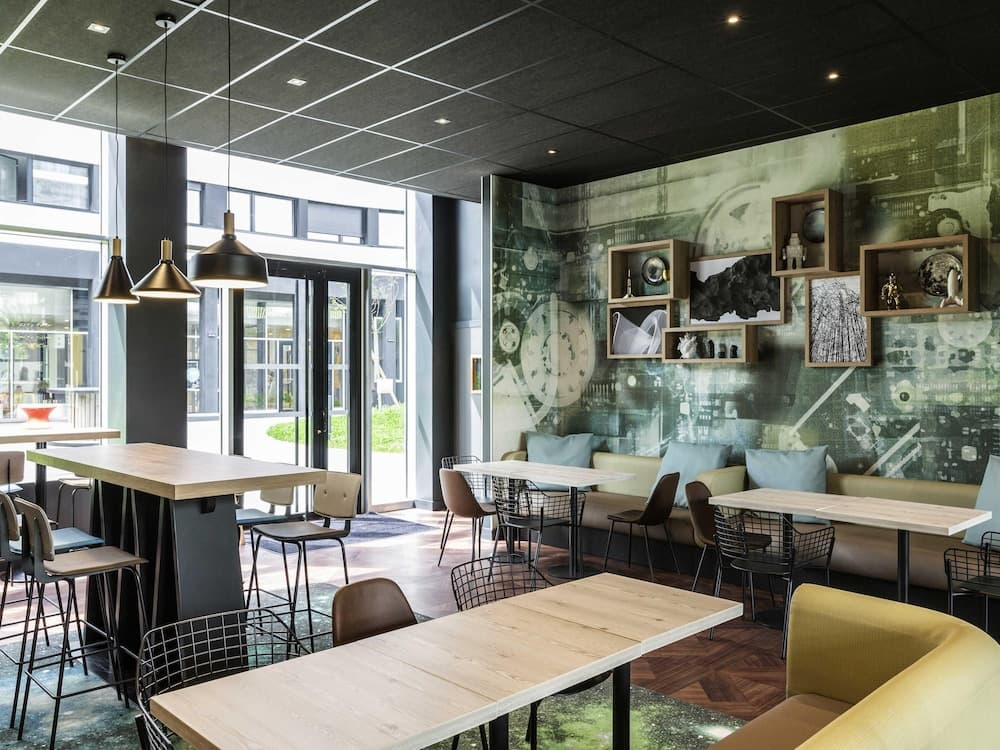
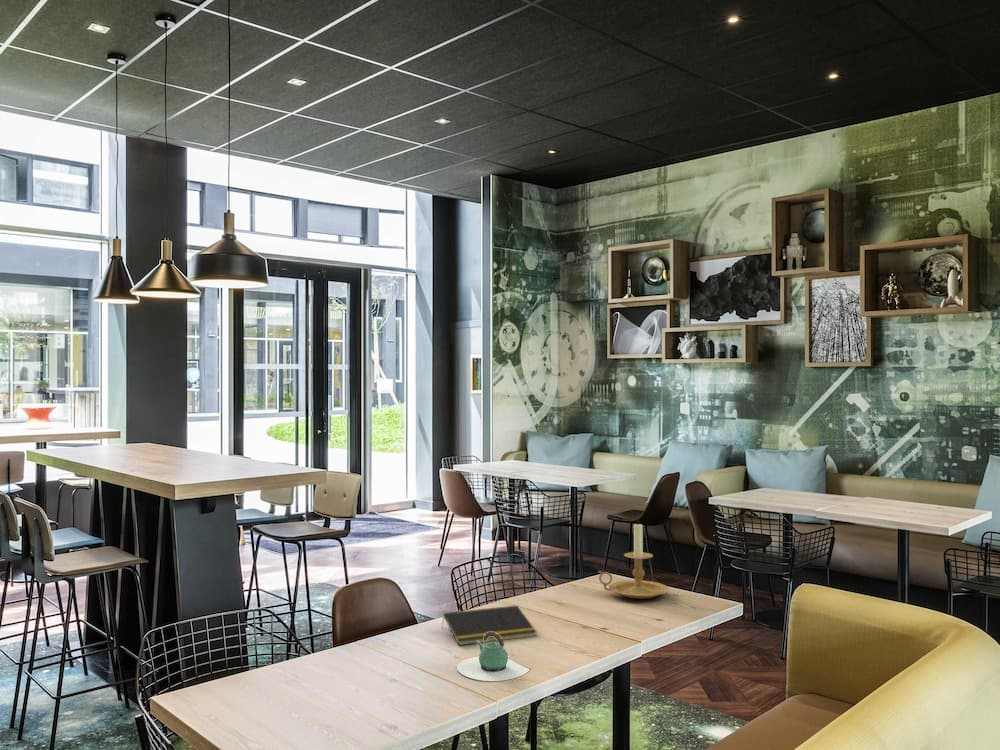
+ notepad [441,604,538,646]
+ candle holder [597,520,670,600]
+ teapot [456,632,531,682]
